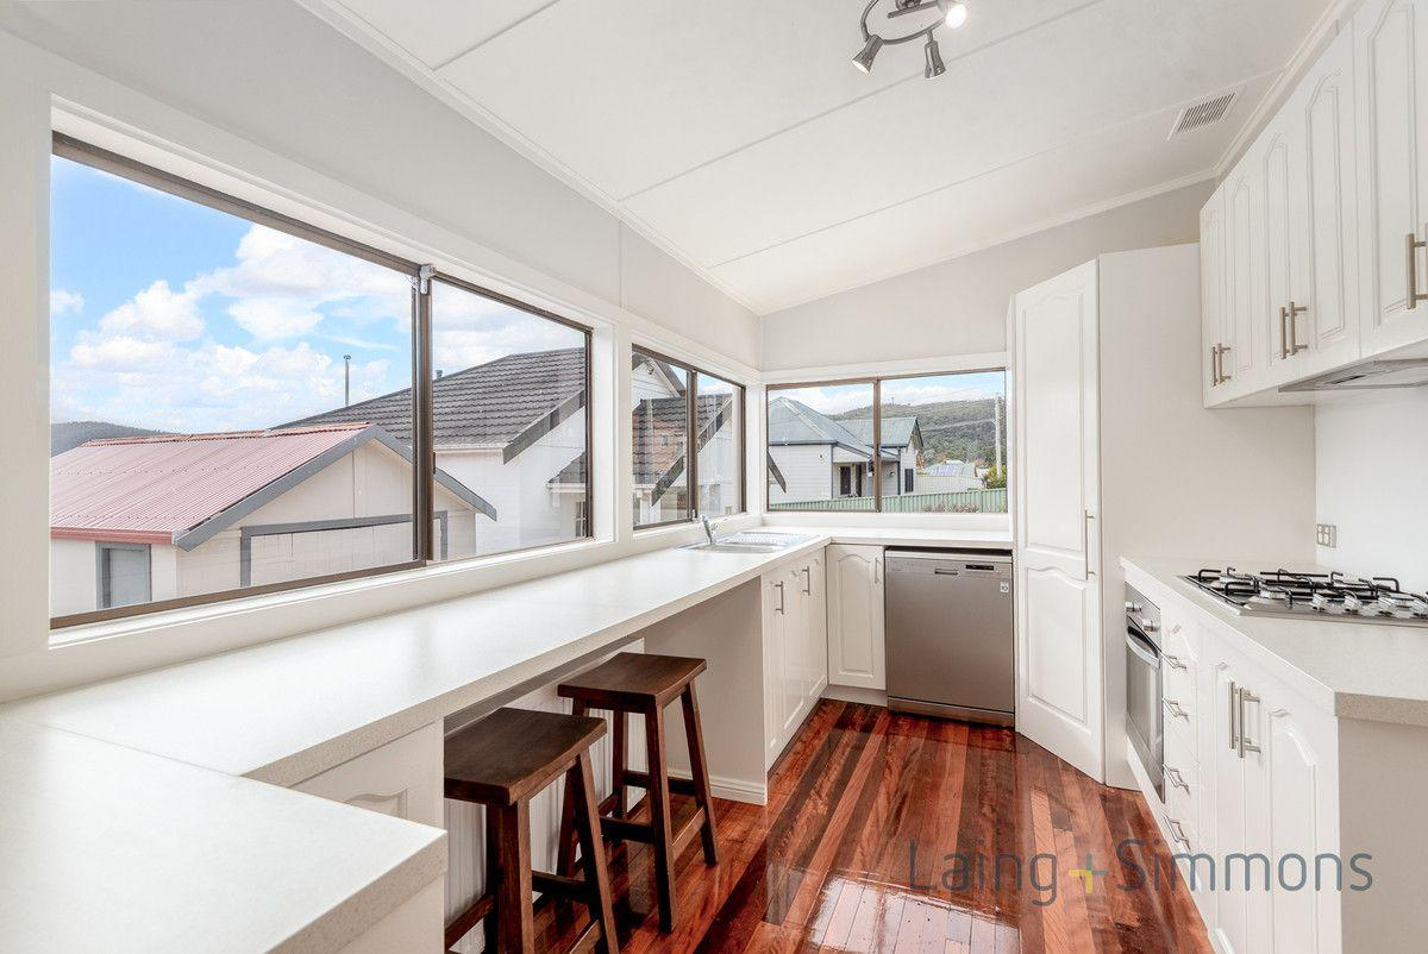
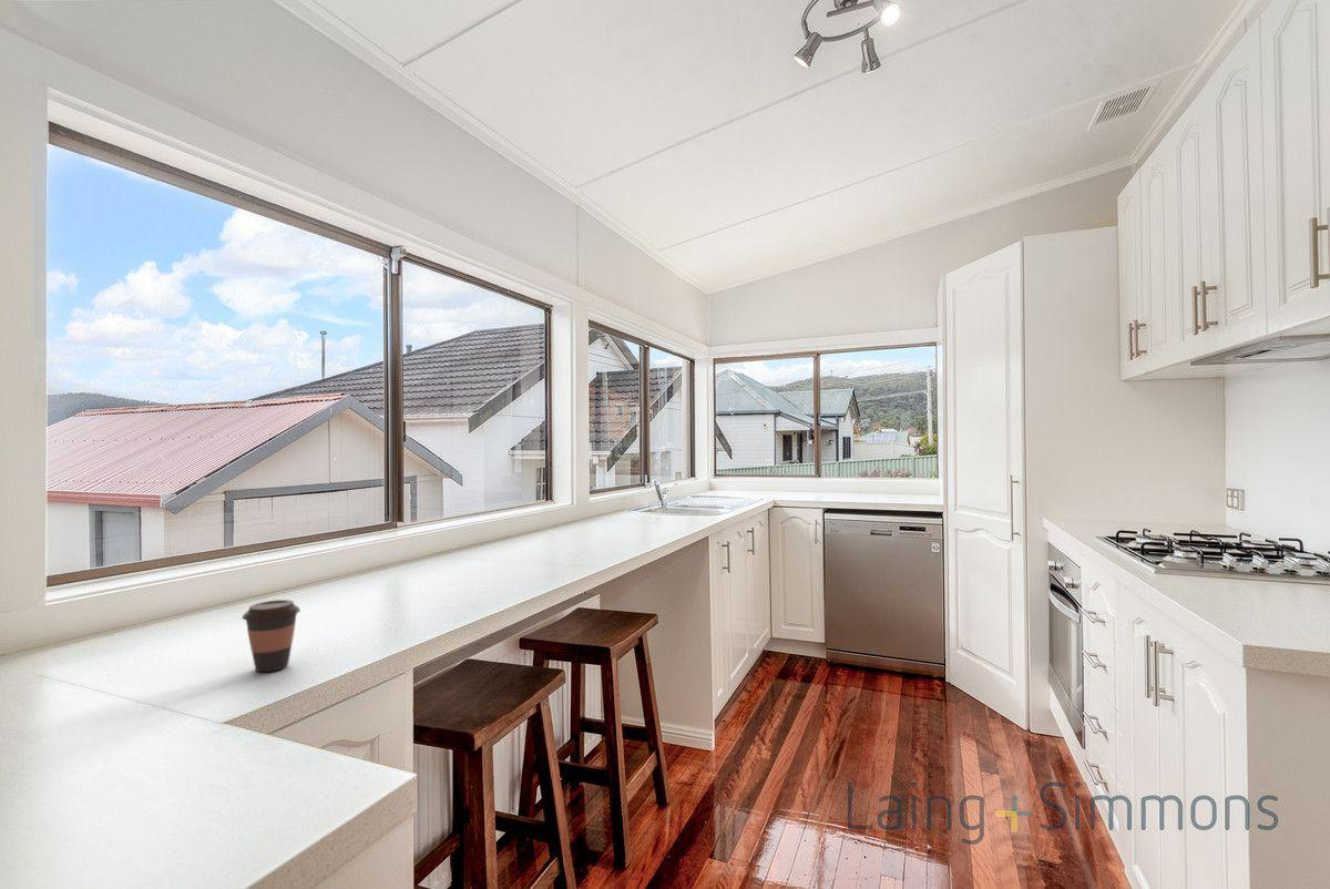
+ coffee cup [241,599,301,673]
